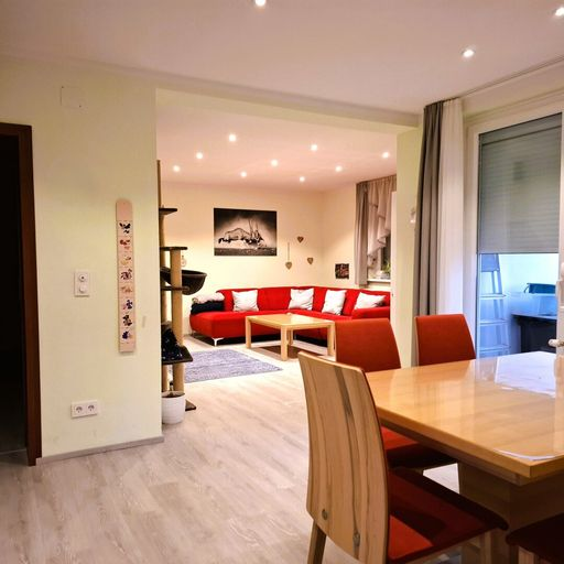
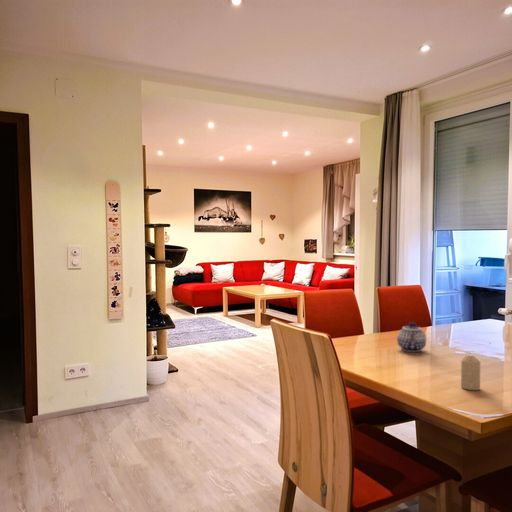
+ candle [460,355,481,391]
+ teapot [396,321,427,353]
